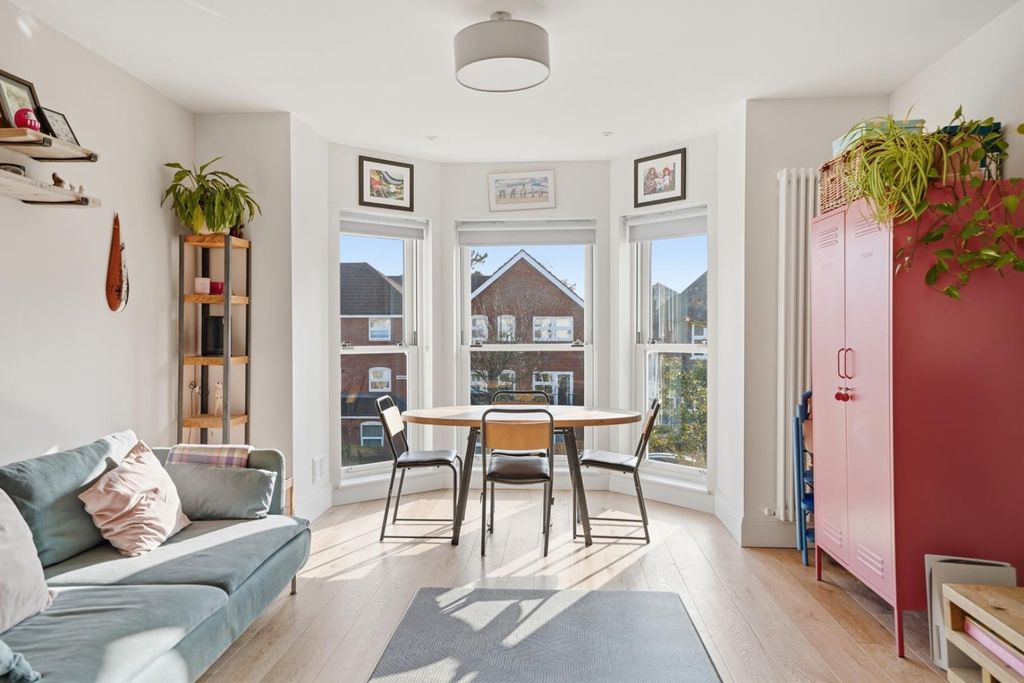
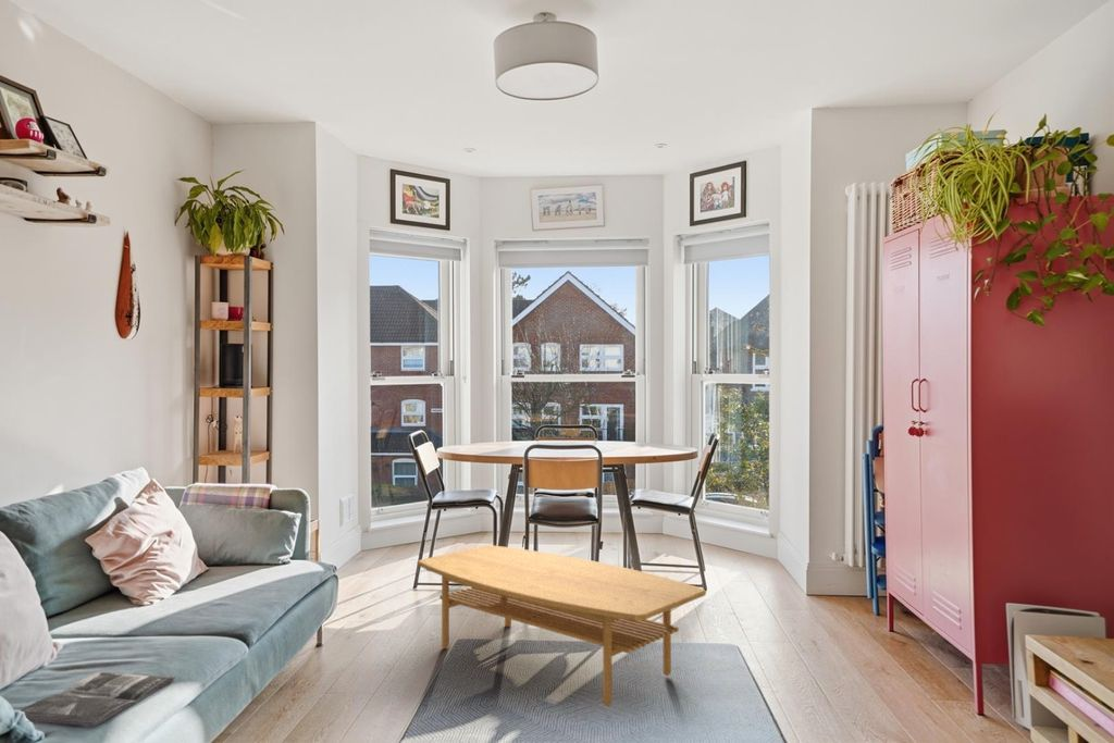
+ coffee table [417,544,707,707]
+ magazine [20,670,176,729]
